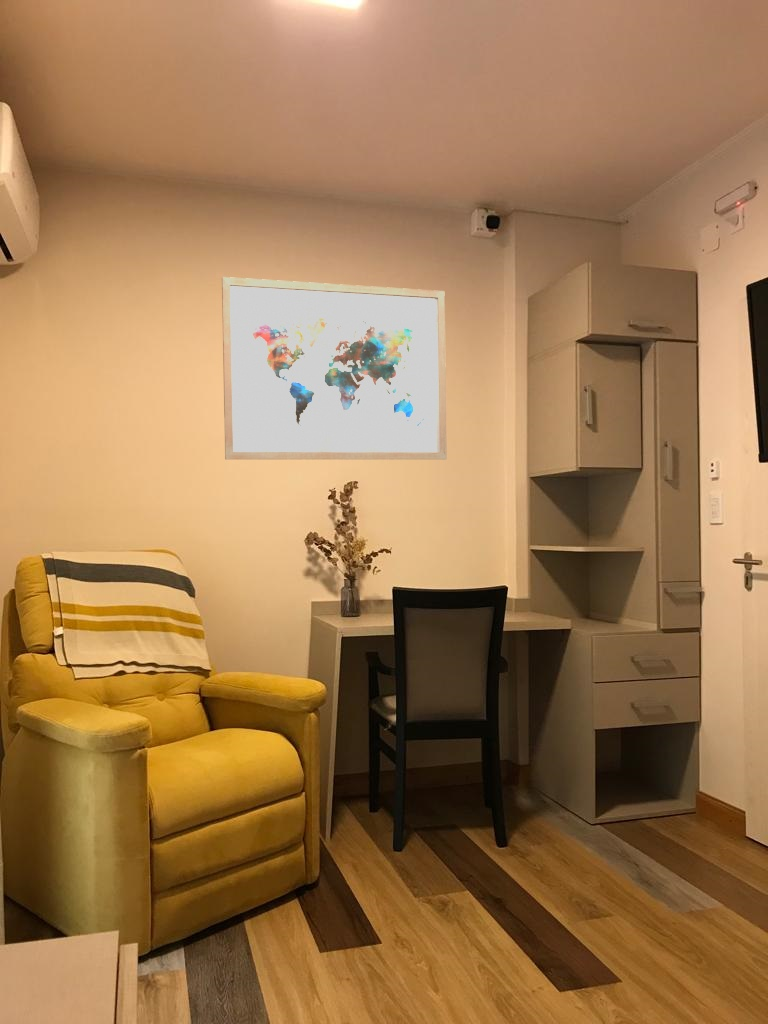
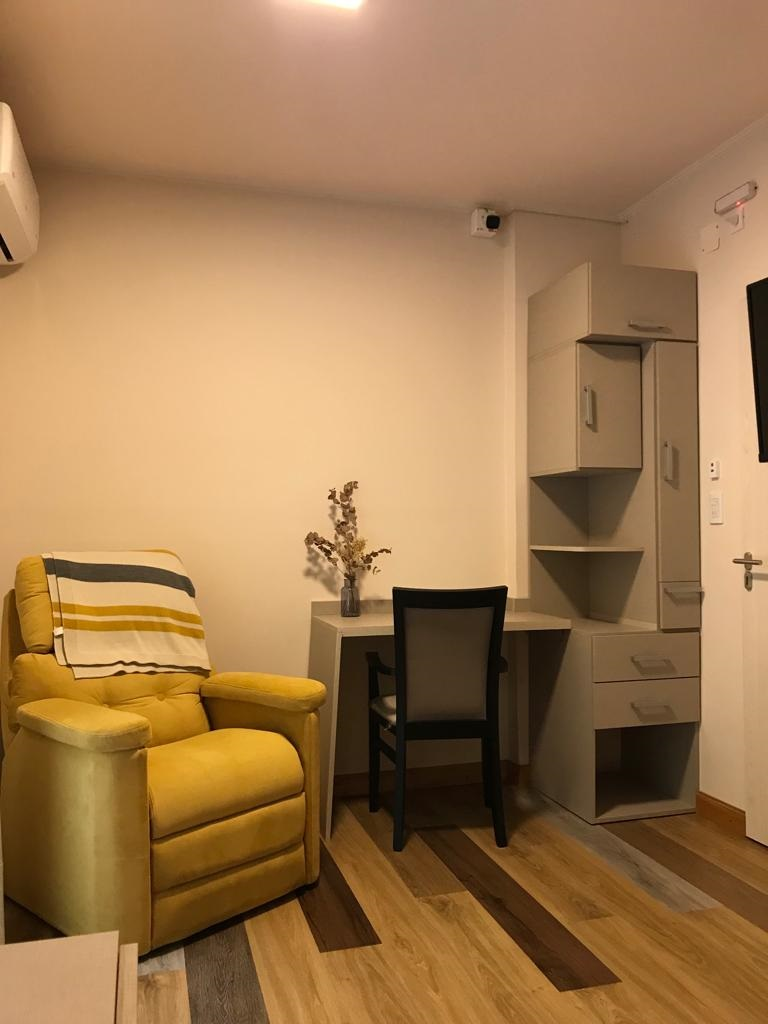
- wall art [221,276,448,460]
